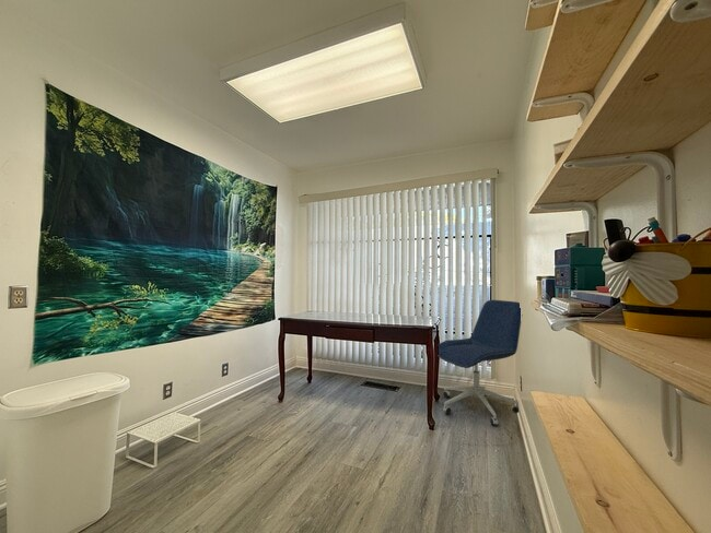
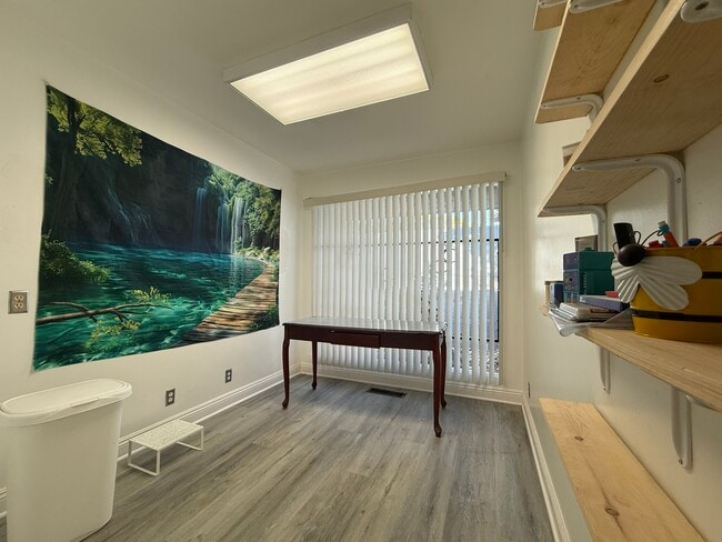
- office chair [436,299,522,426]
